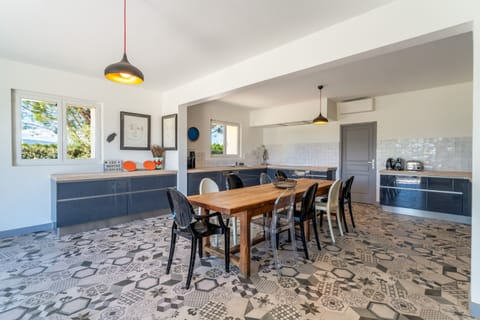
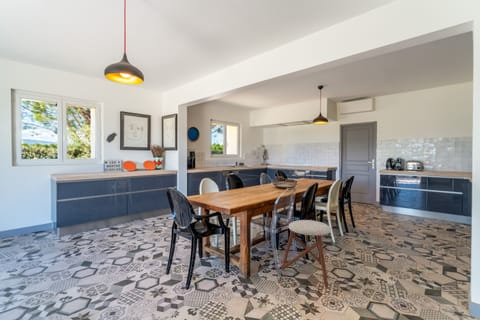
+ stool [280,219,332,289]
